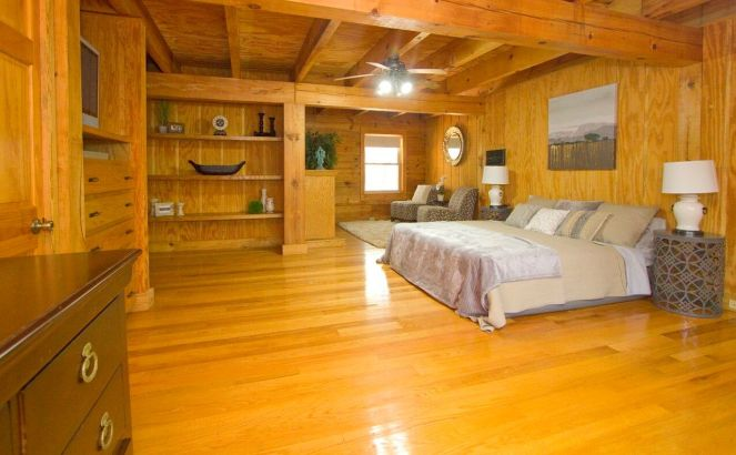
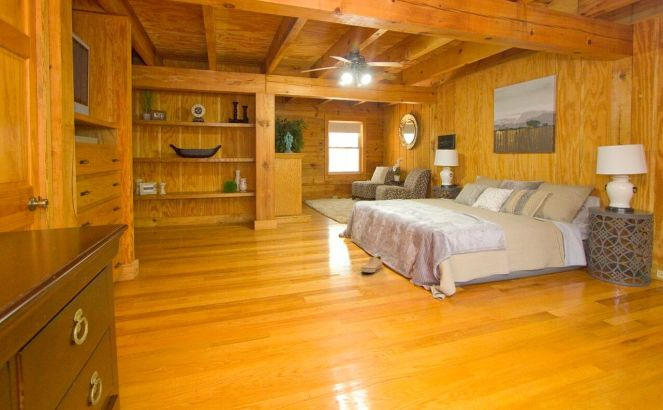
+ shoe [360,255,383,274]
